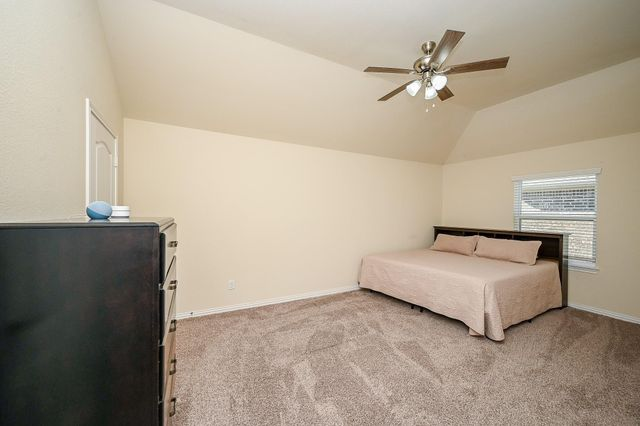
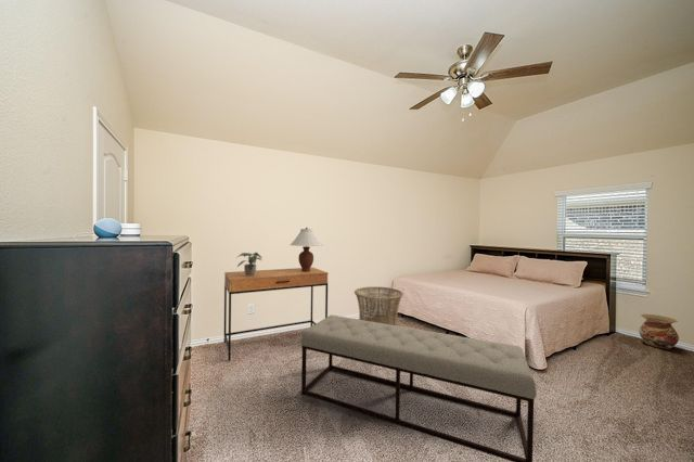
+ basket [354,285,404,326]
+ bench [300,315,538,462]
+ desk [223,267,330,361]
+ vase [638,313,680,350]
+ potted plant [235,252,262,275]
+ table lamp [290,227,323,272]
